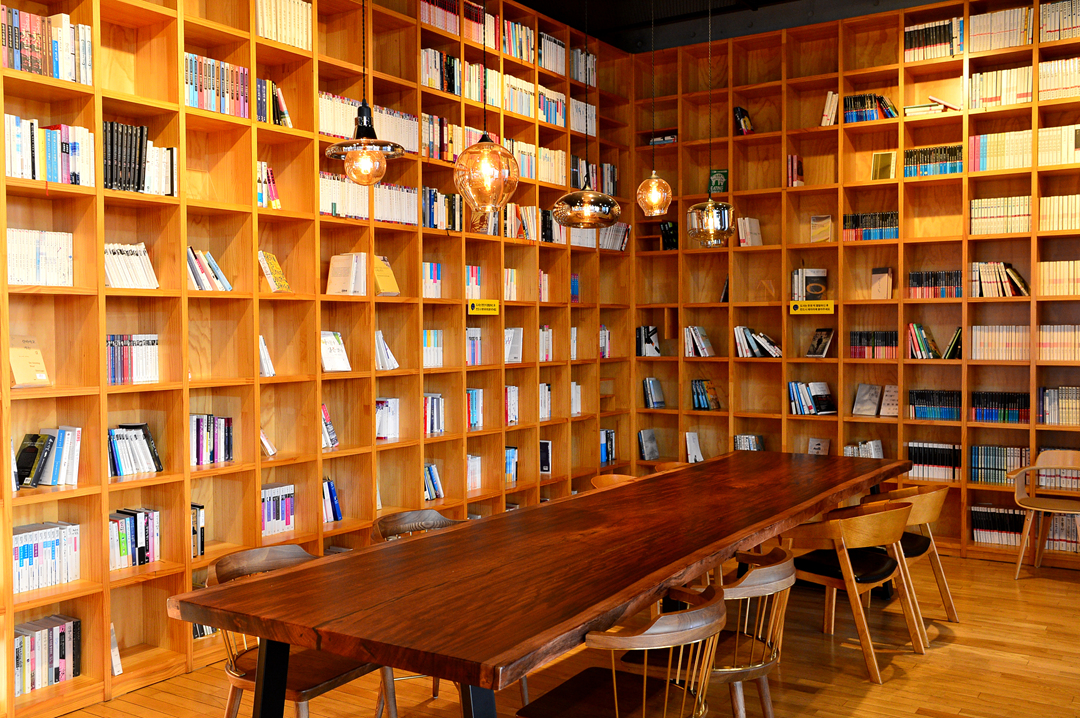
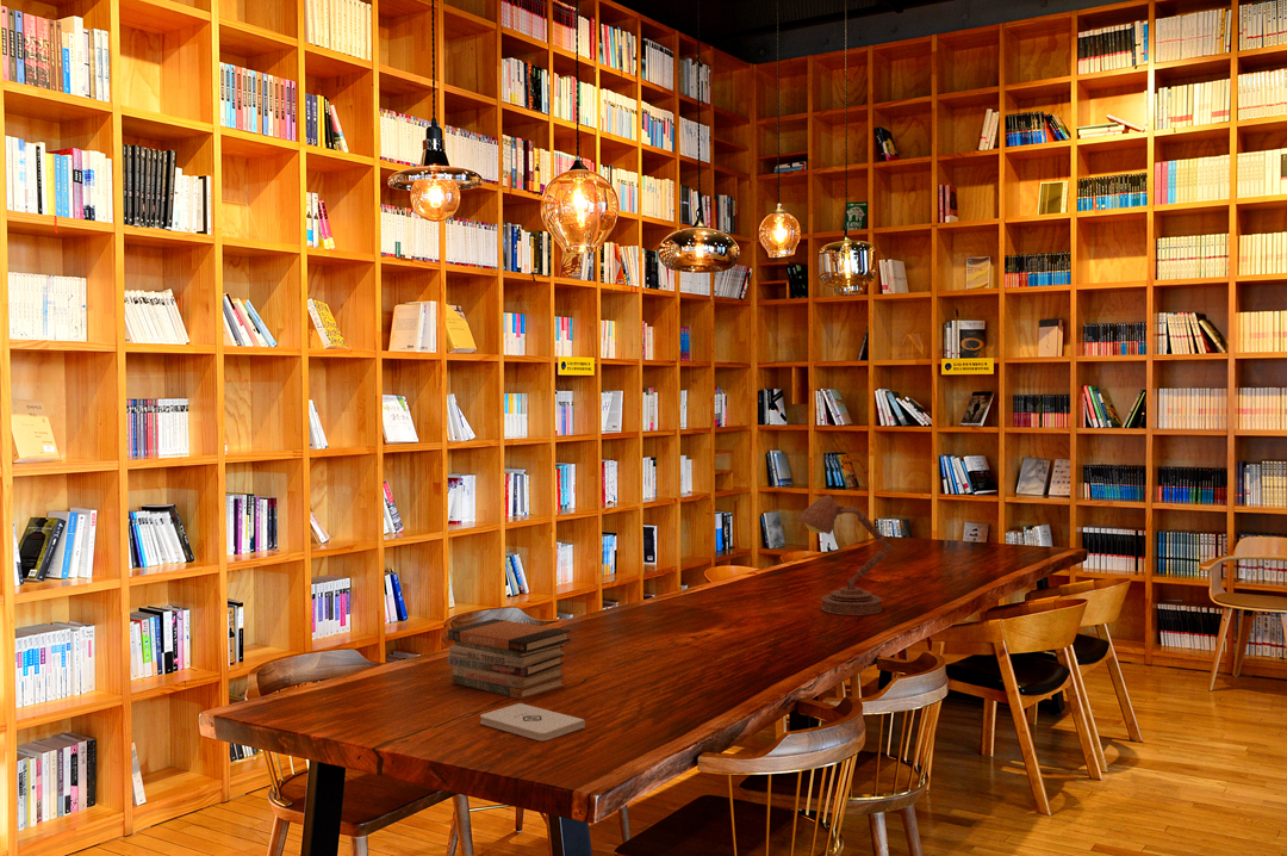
+ desk lamp [798,494,894,616]
+ book stack [447,618,572,701]
+ notepad [479,702,586,742]
